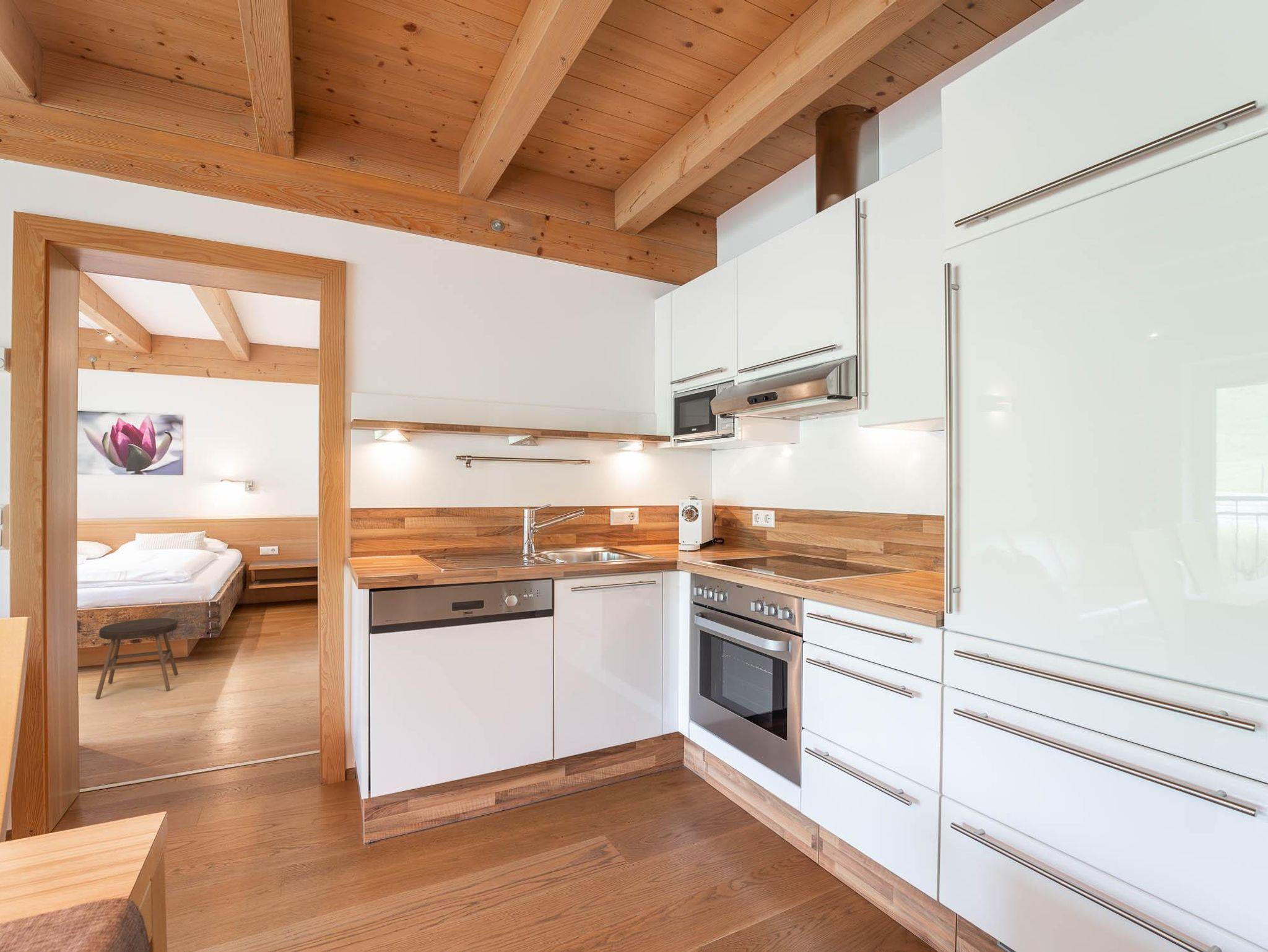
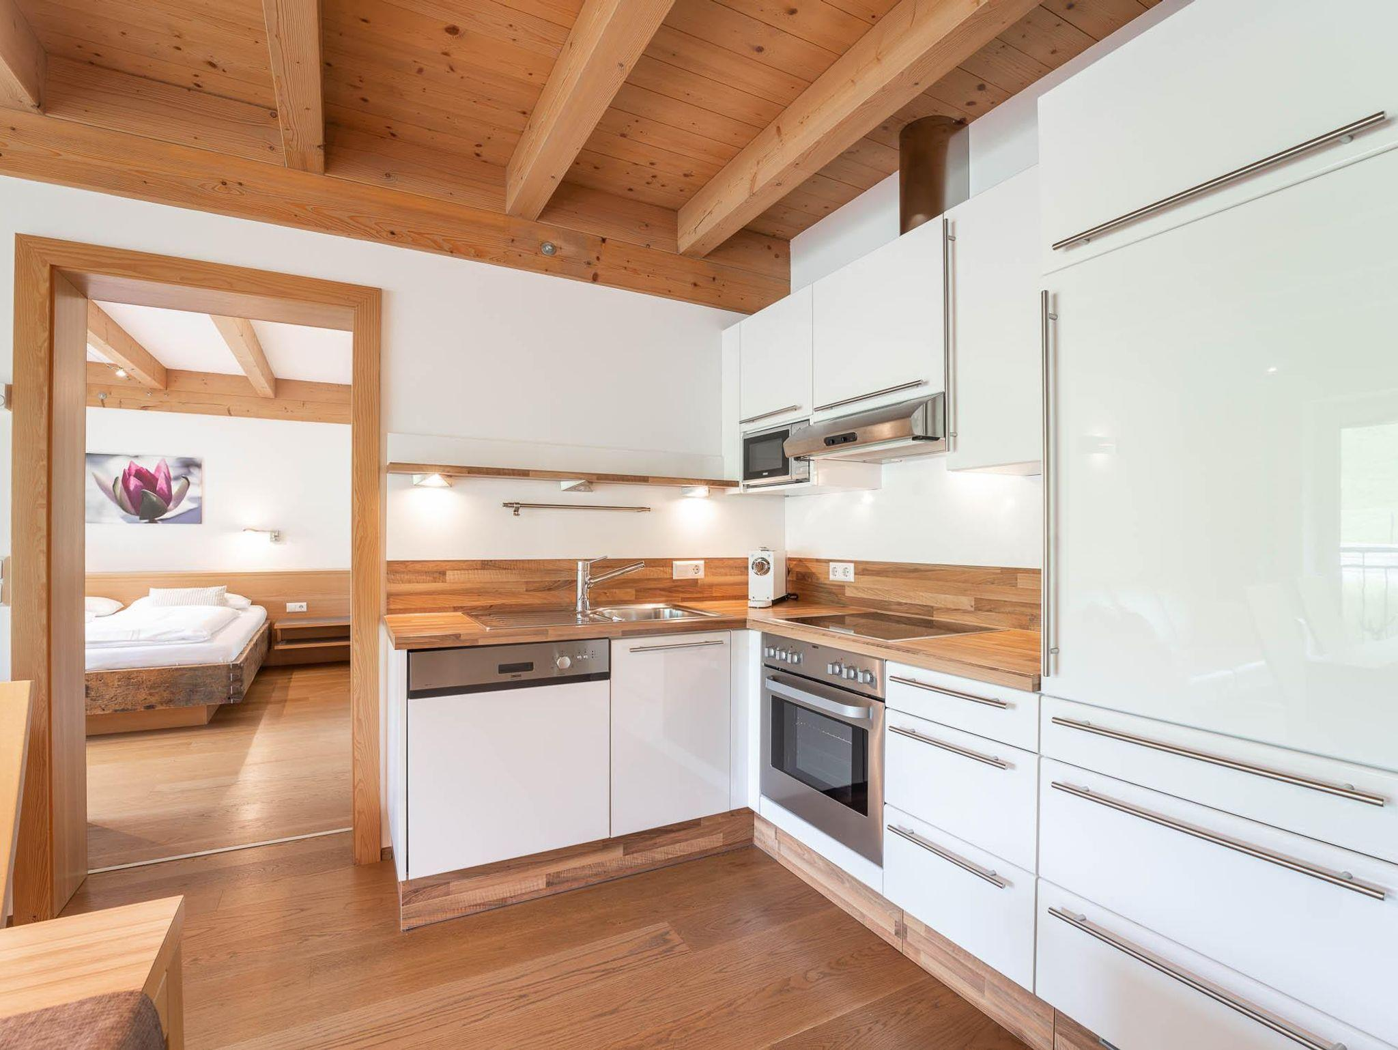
- stool [95,618,179,699]
